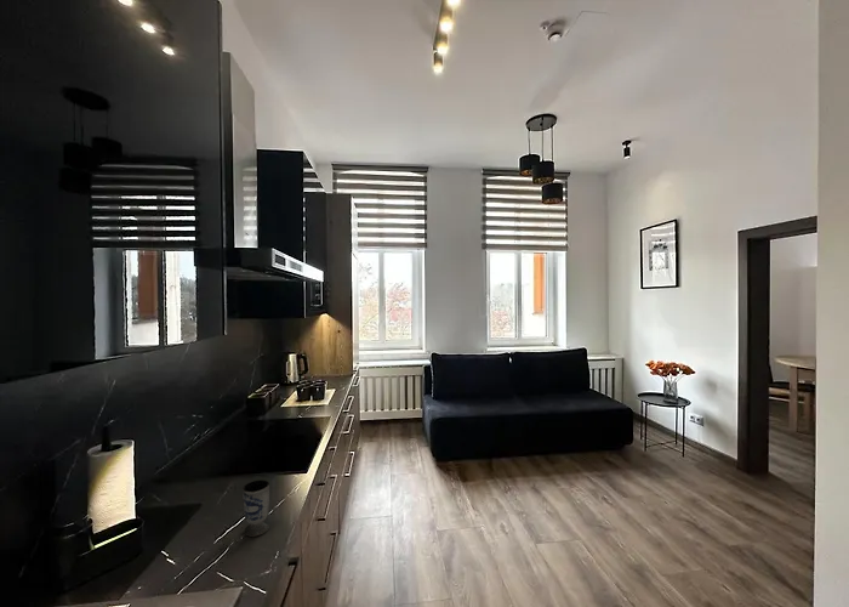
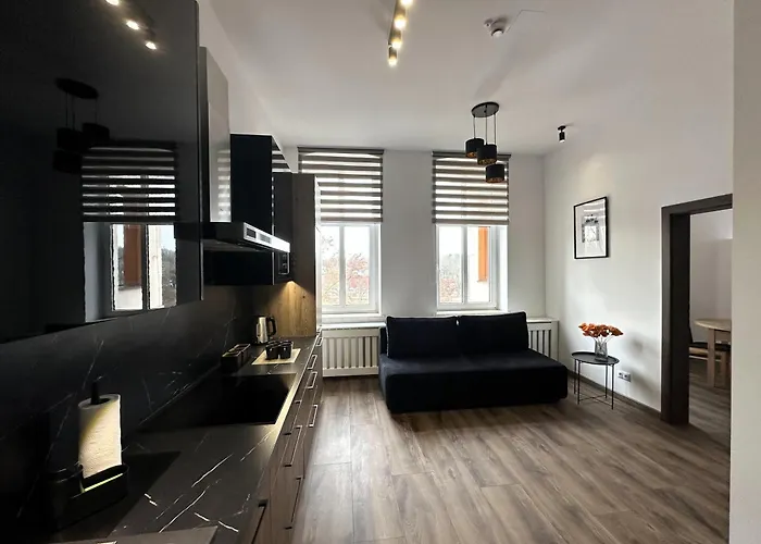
- cup [241,480,270,538]
